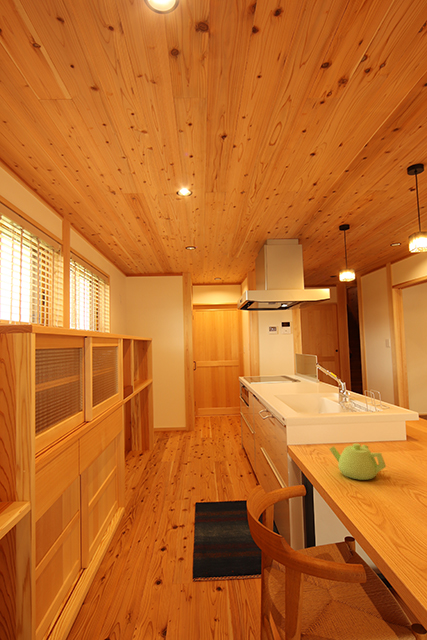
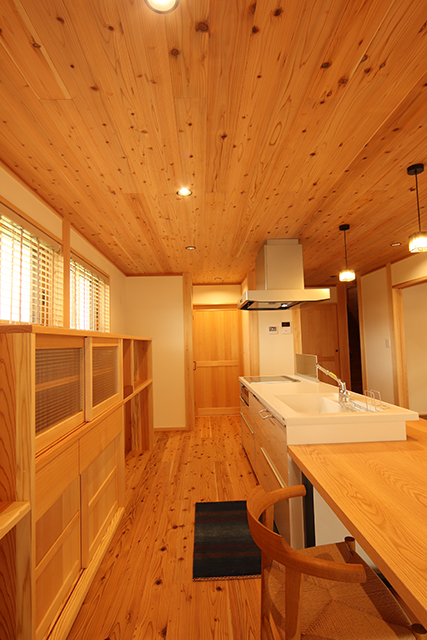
- teapot [328,442,387,481]
